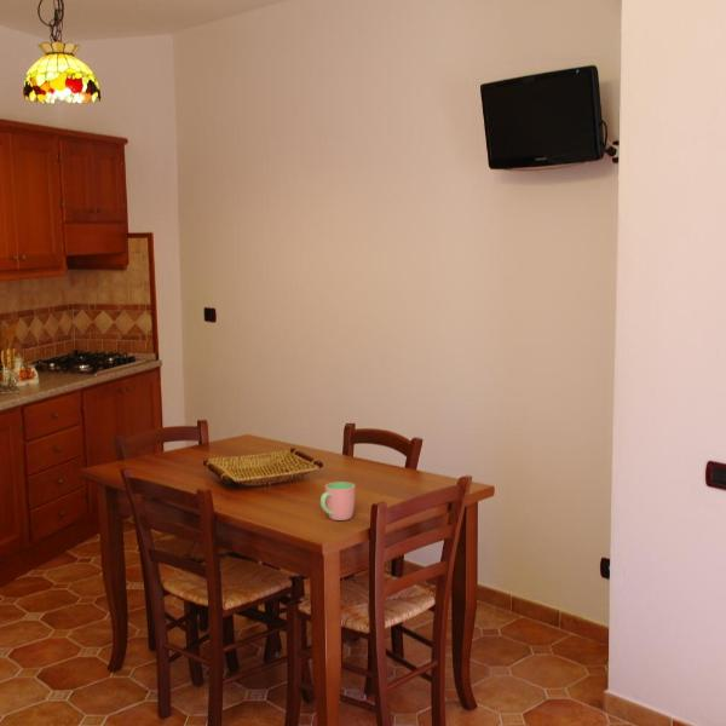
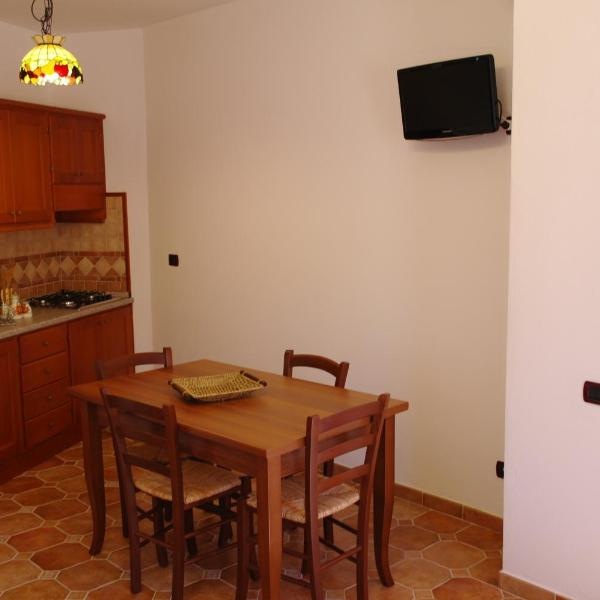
- cup [319,480,356,522]
